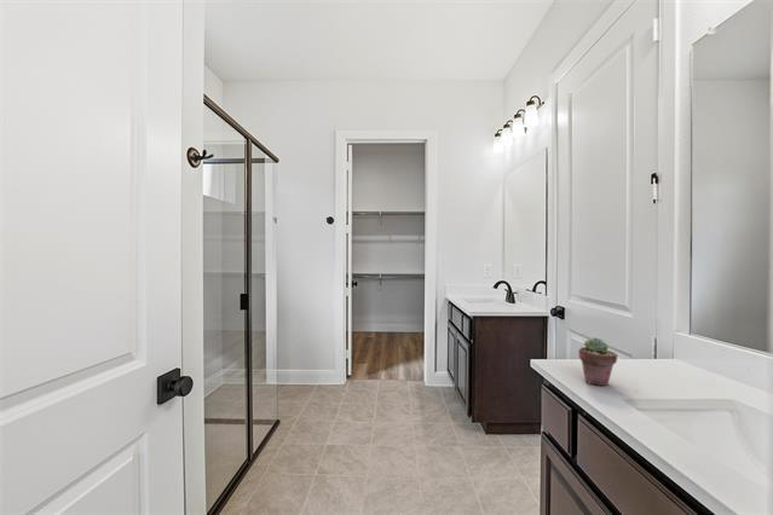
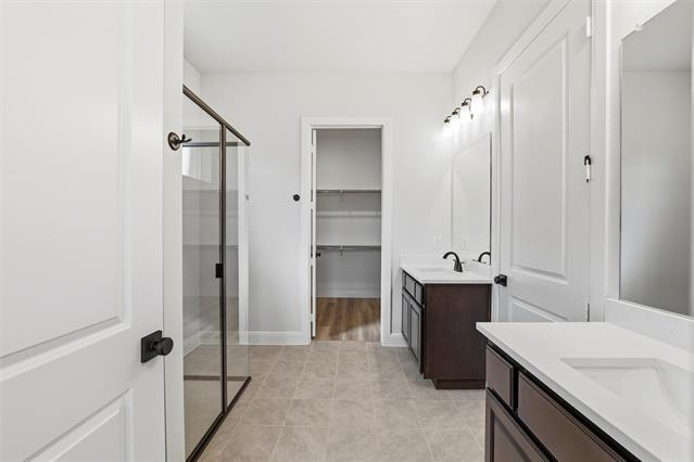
- potted succulent [577,336,618,387]
